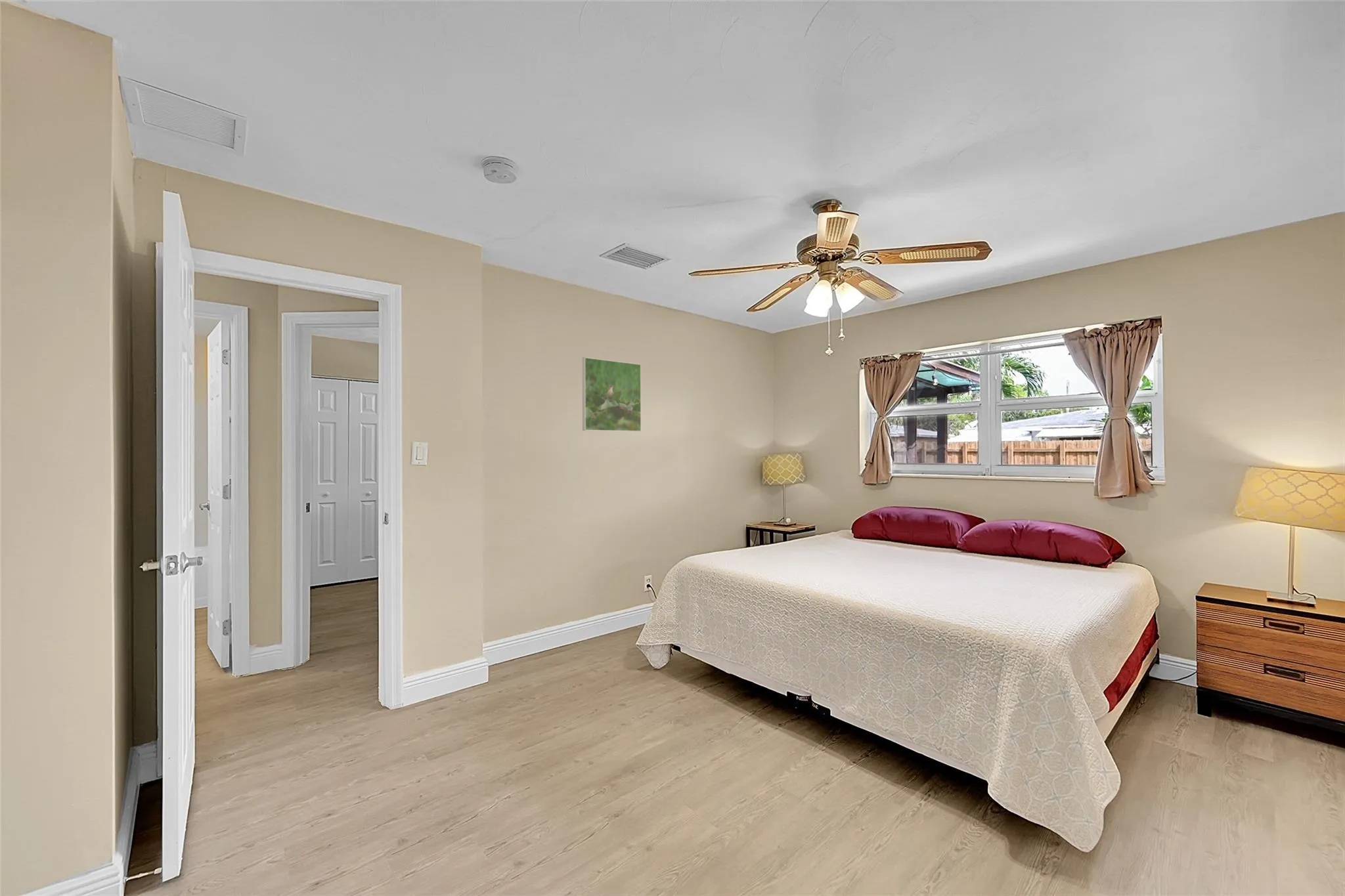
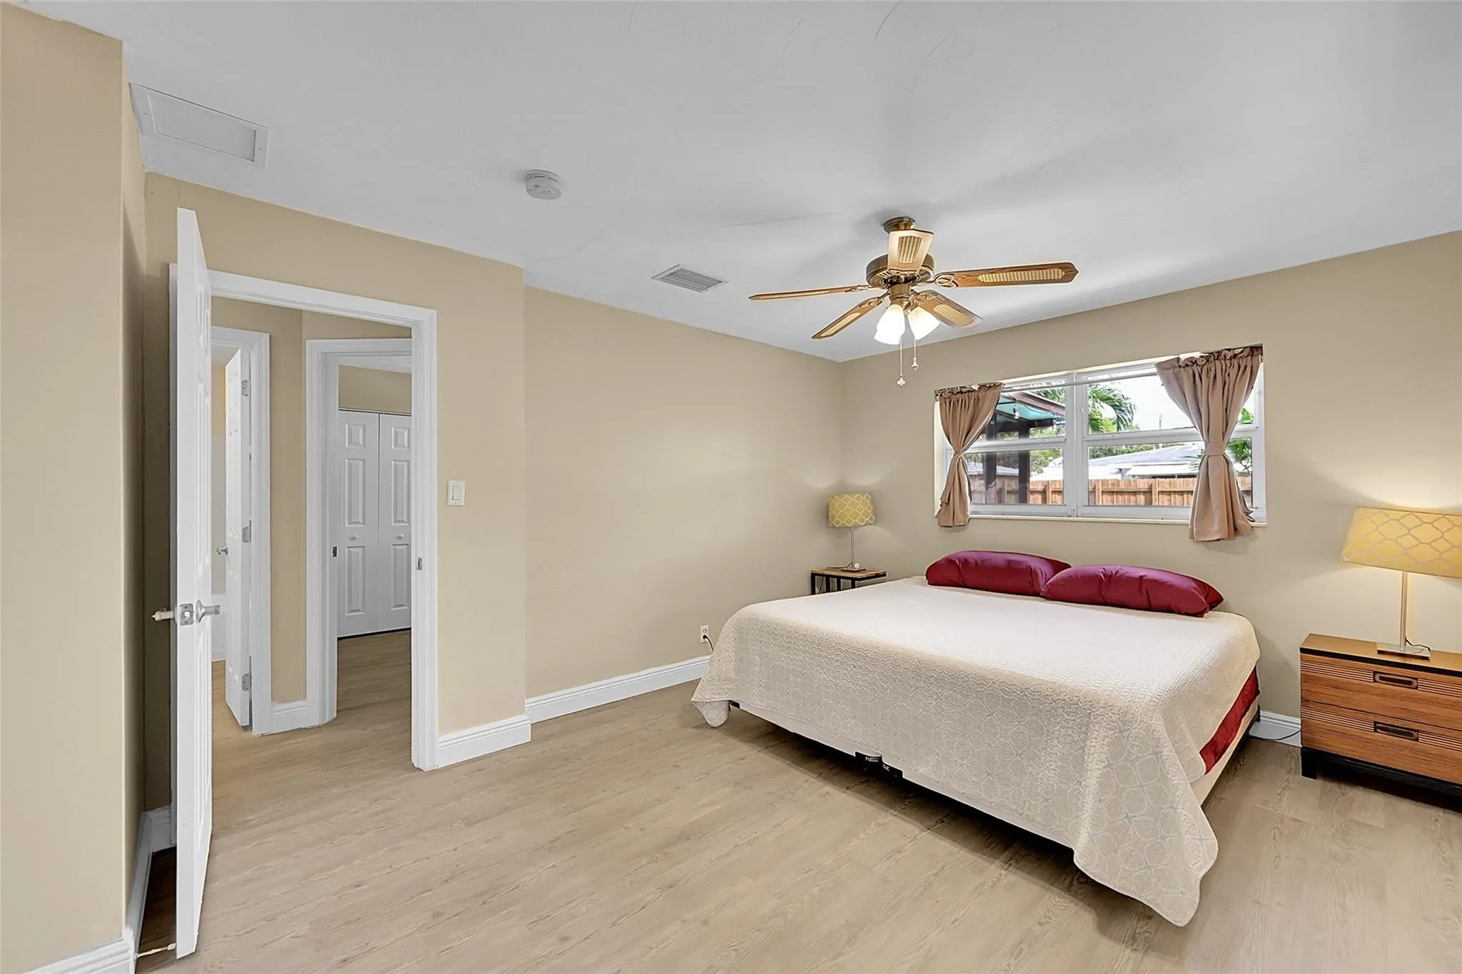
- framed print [582,356,642,433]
